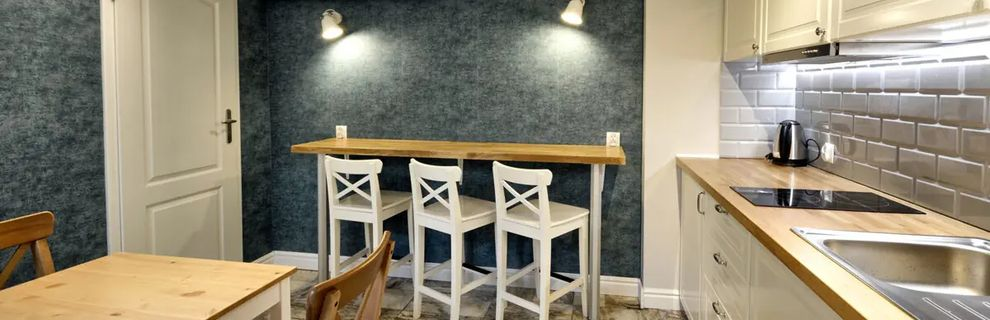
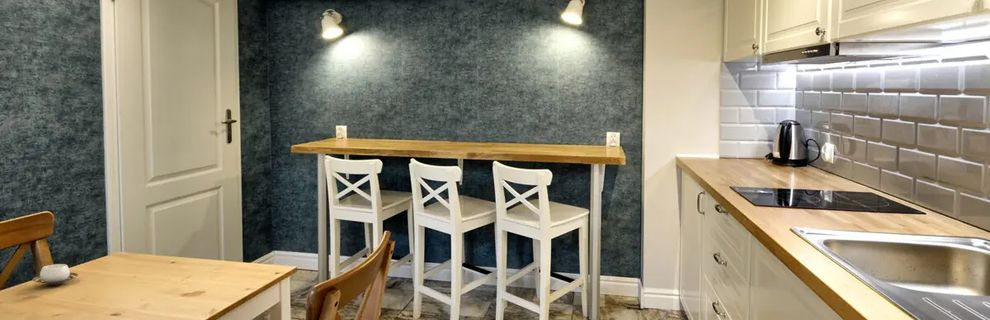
+ cup [31,263,79,286]
